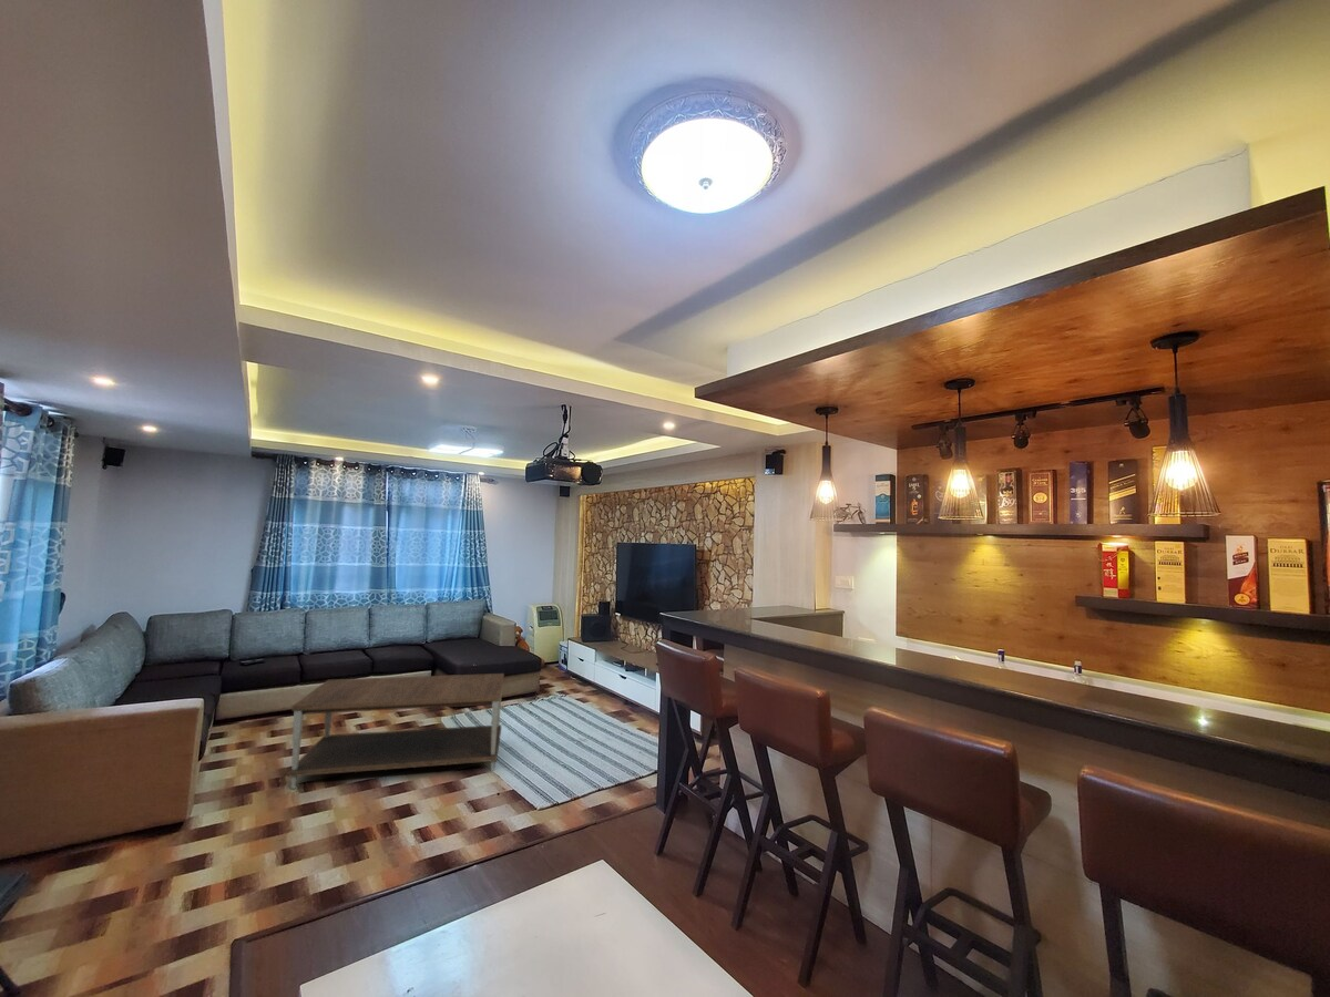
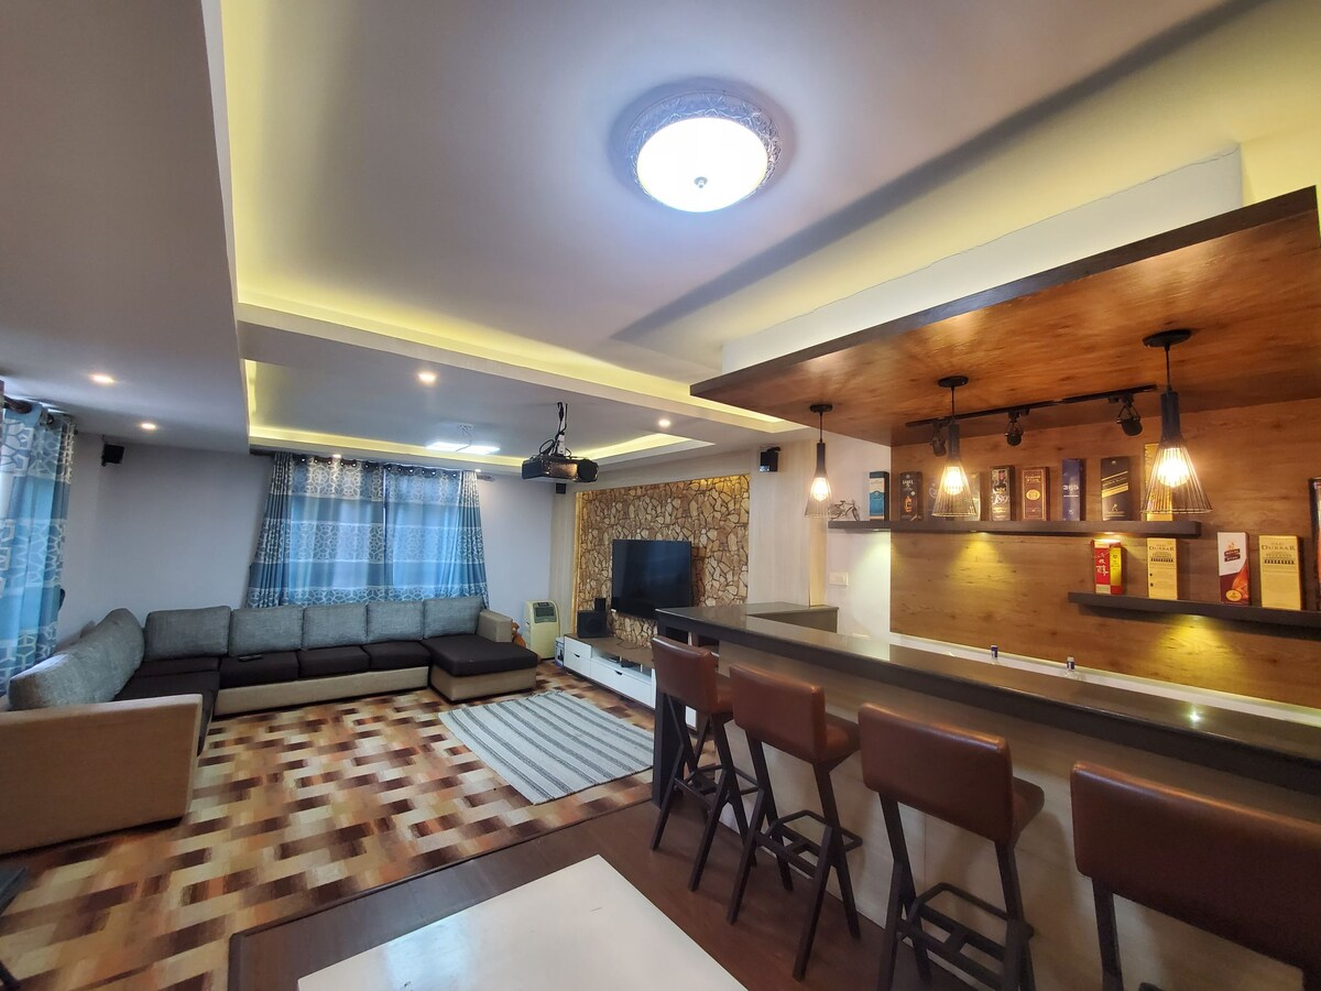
- coffee table [286,672,505,790]
